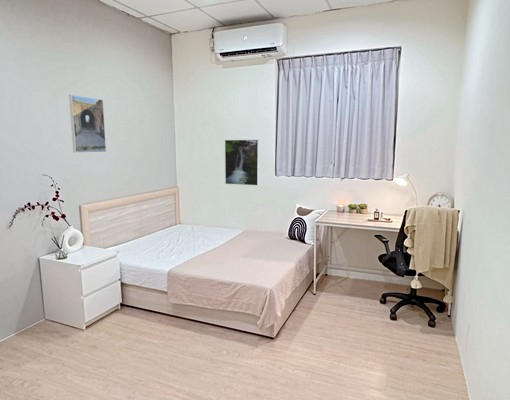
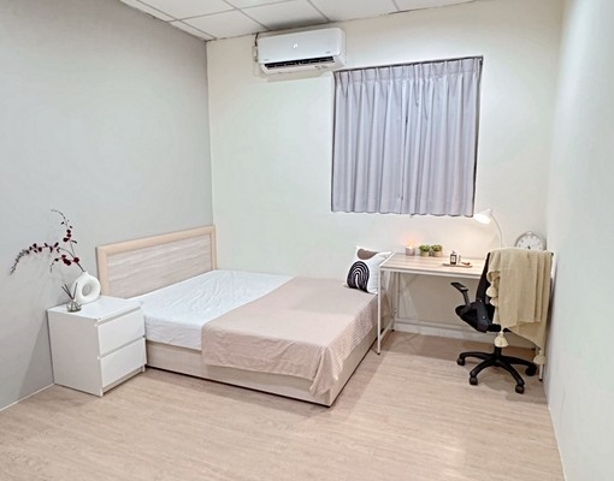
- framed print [68,94,107,153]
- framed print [224,139,260,186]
